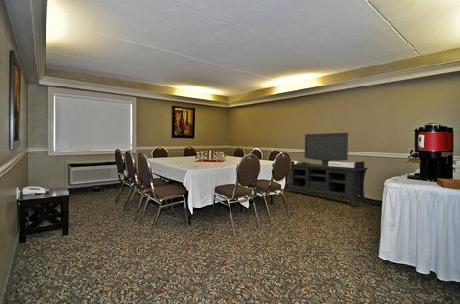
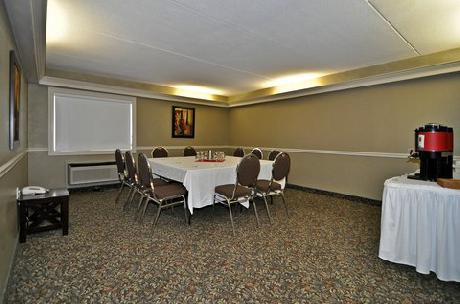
- media console [285,132,369,207]
